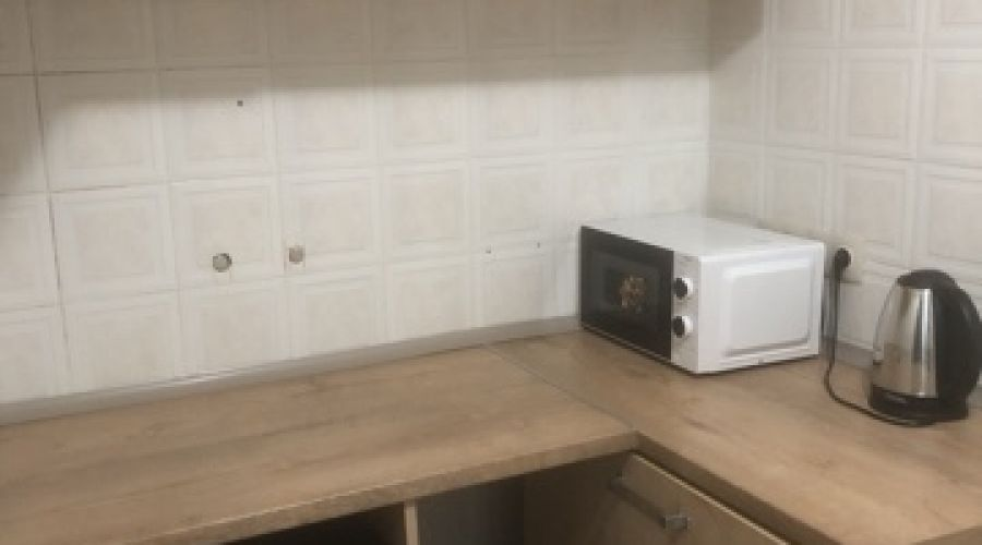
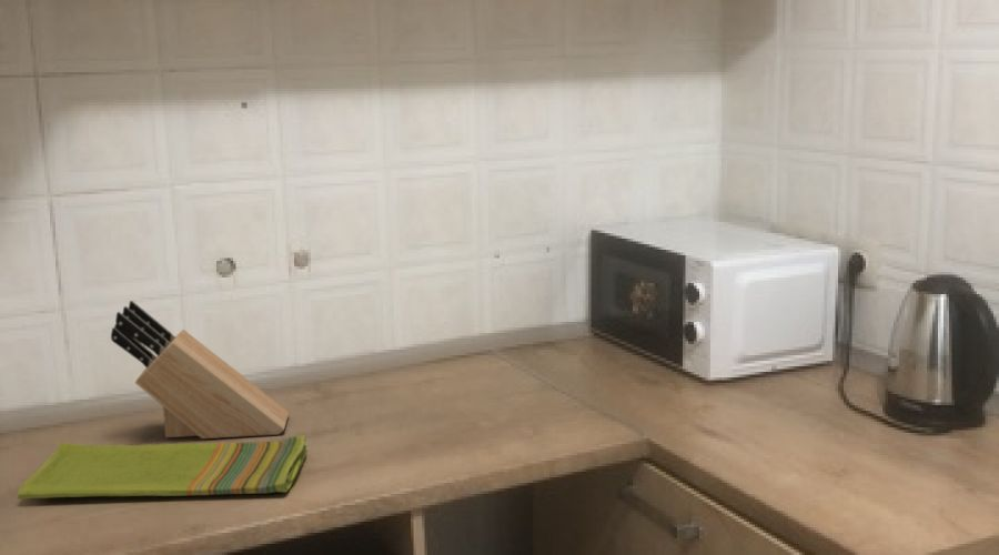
+ dish towel [17,434,309,501]
+ knife block [110,300,290,440]
